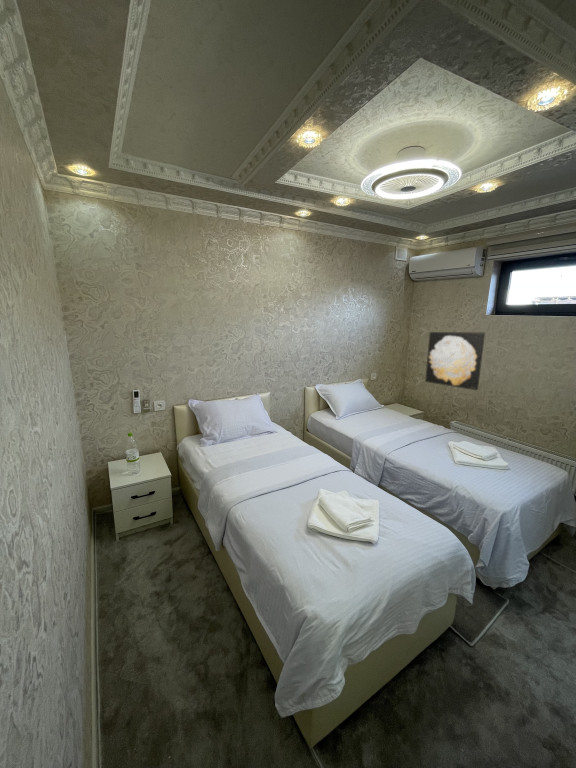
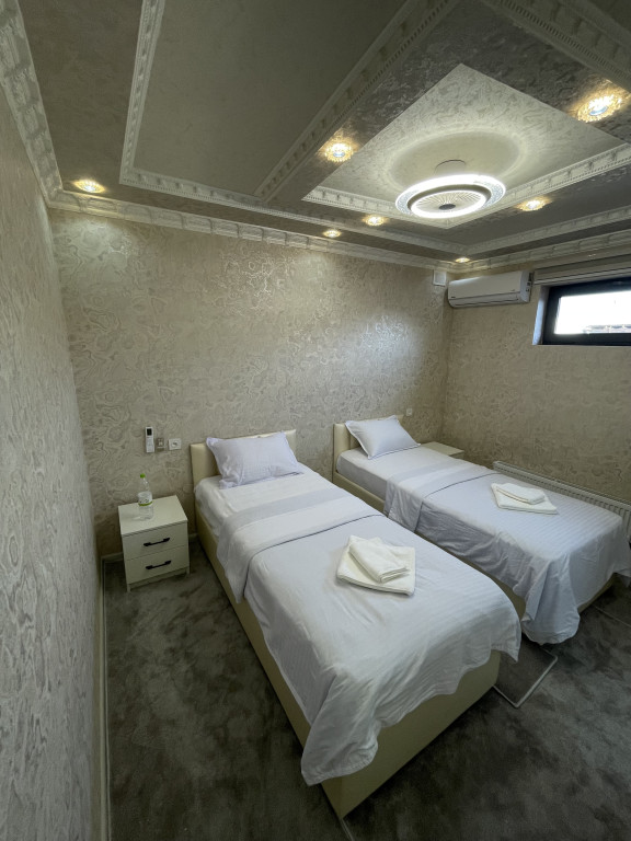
- wall art [424,331,486,391]
